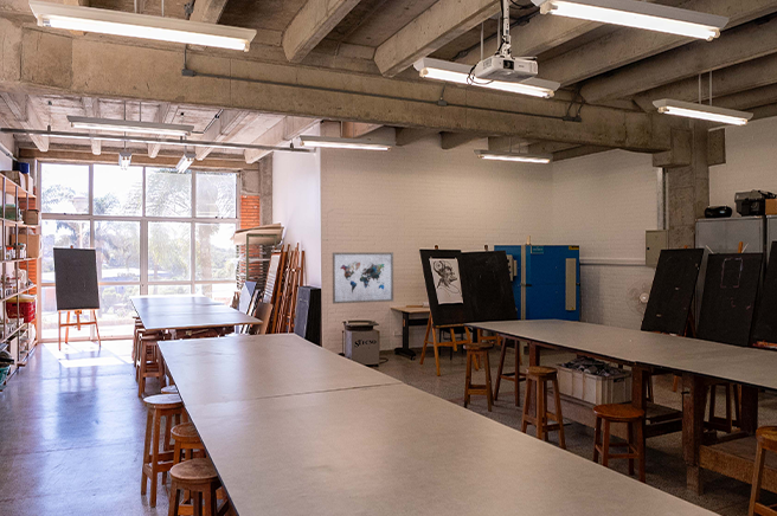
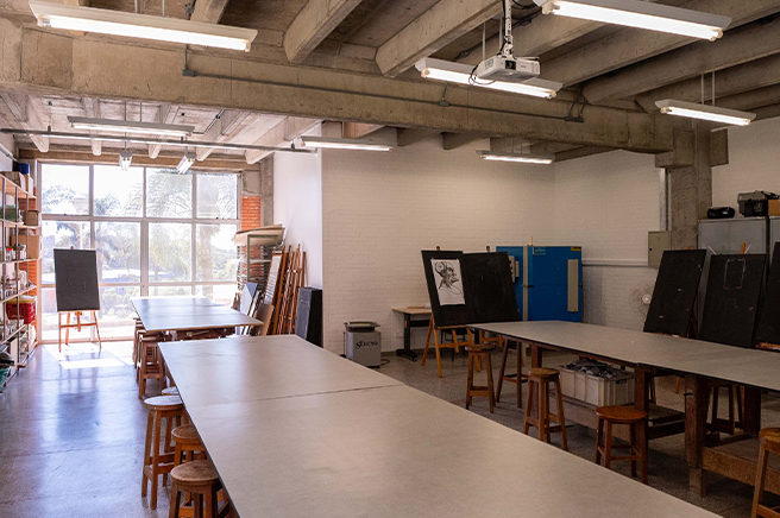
- wall art [332,251,394,305]
